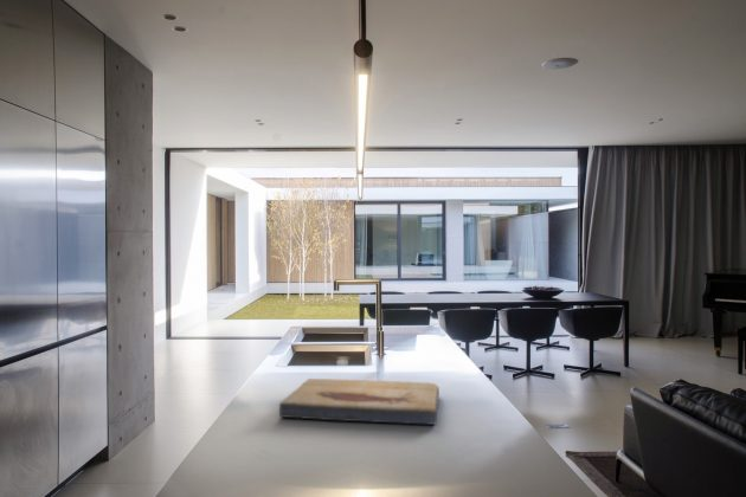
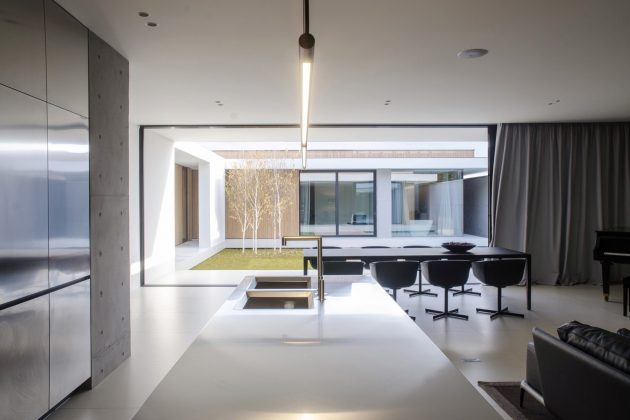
- fish fossil [278,377,440,426]
